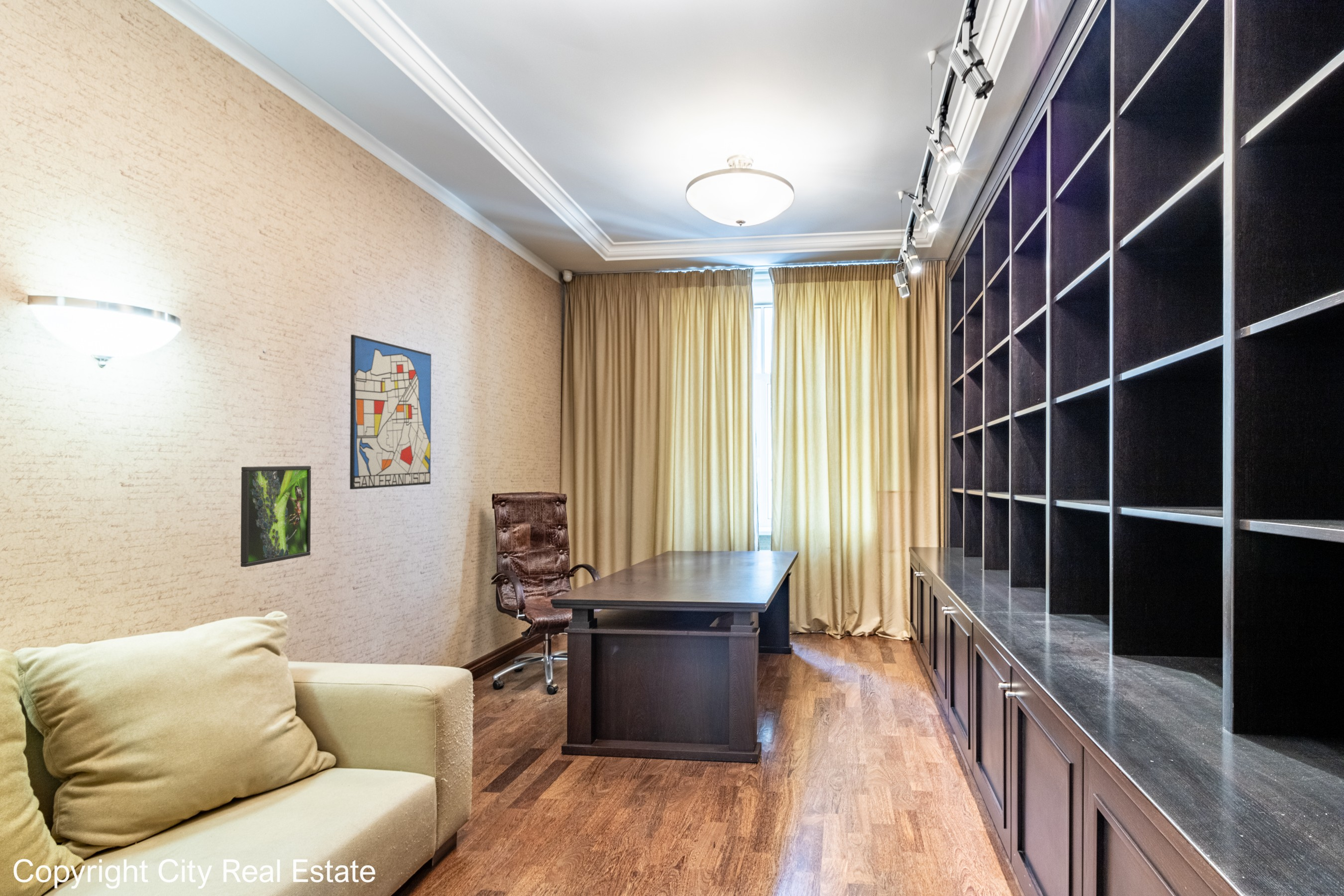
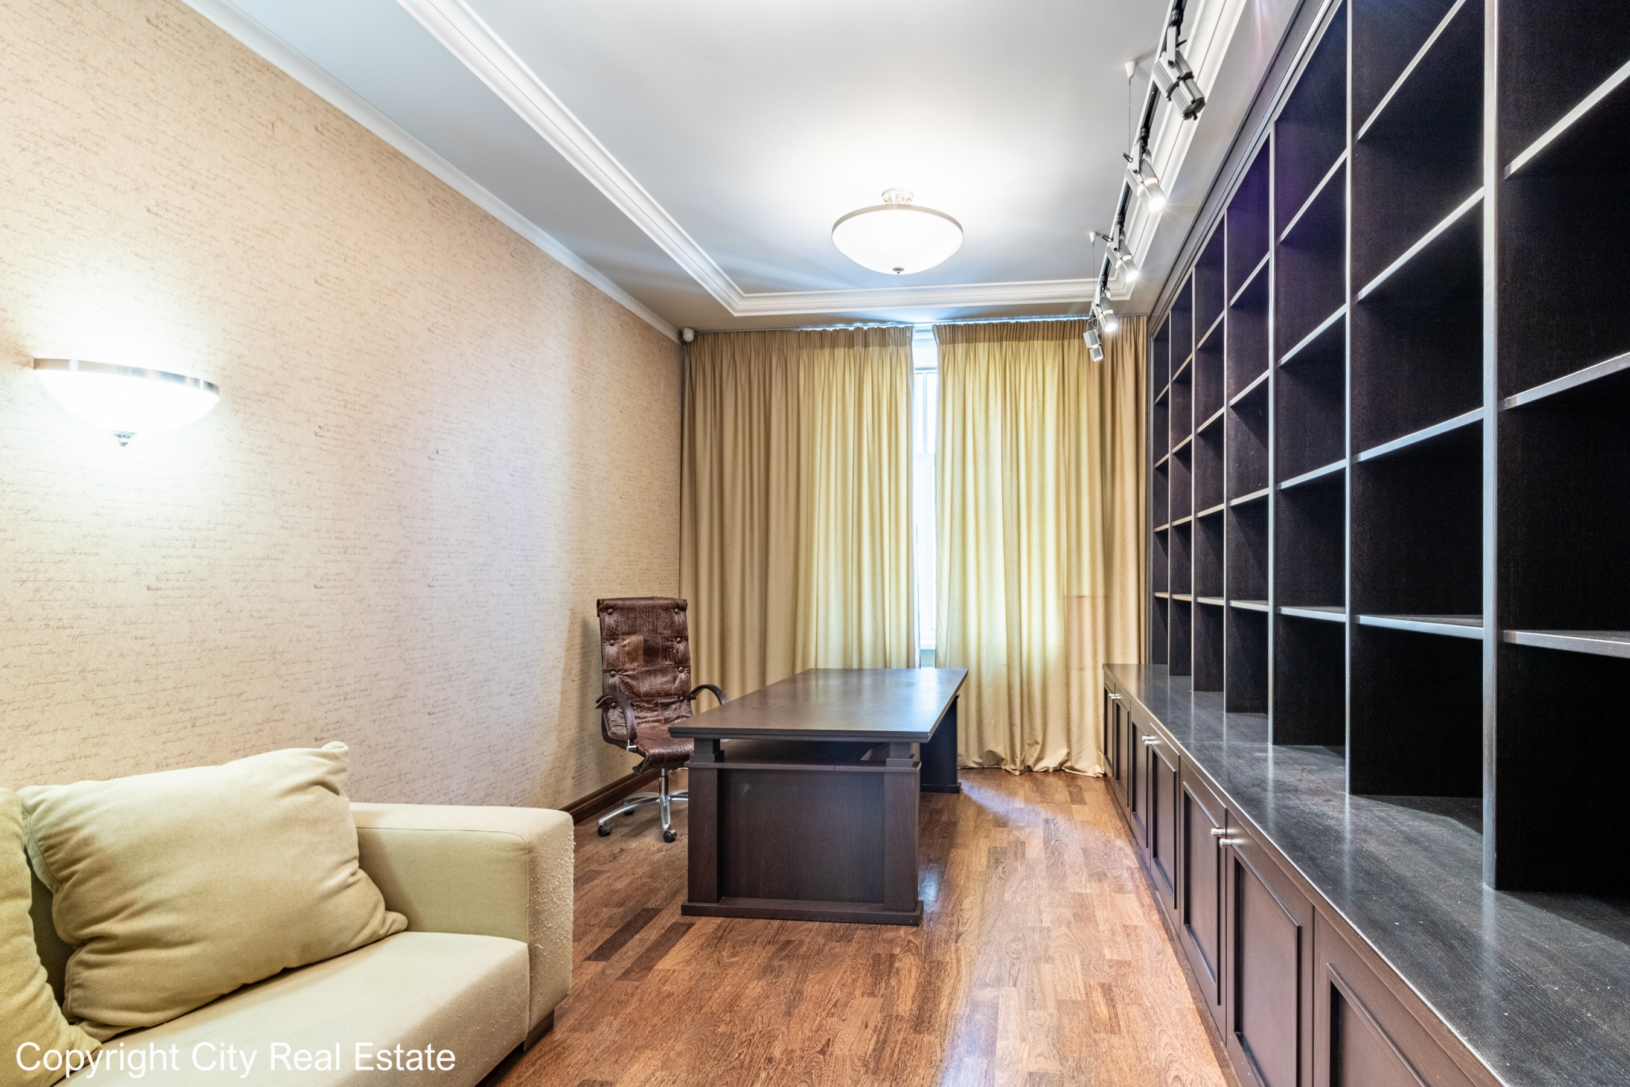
- wall art [349,334,432,490]
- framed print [240,465,312,567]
